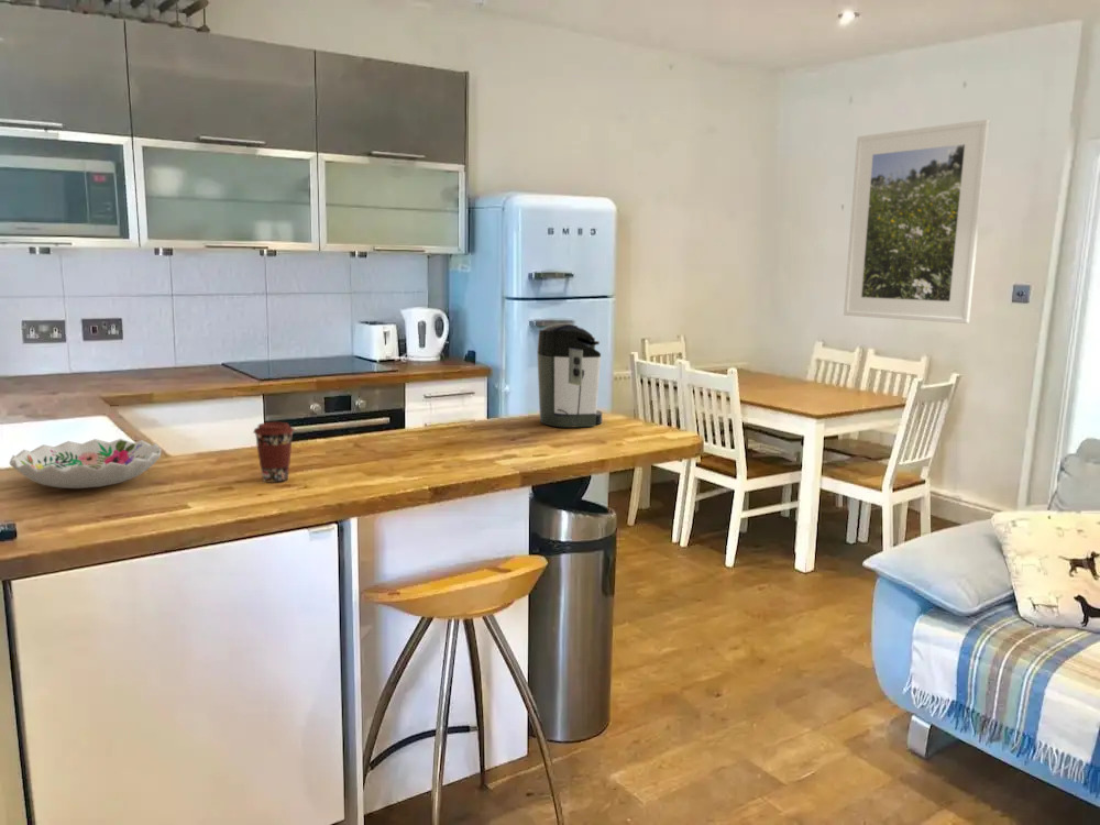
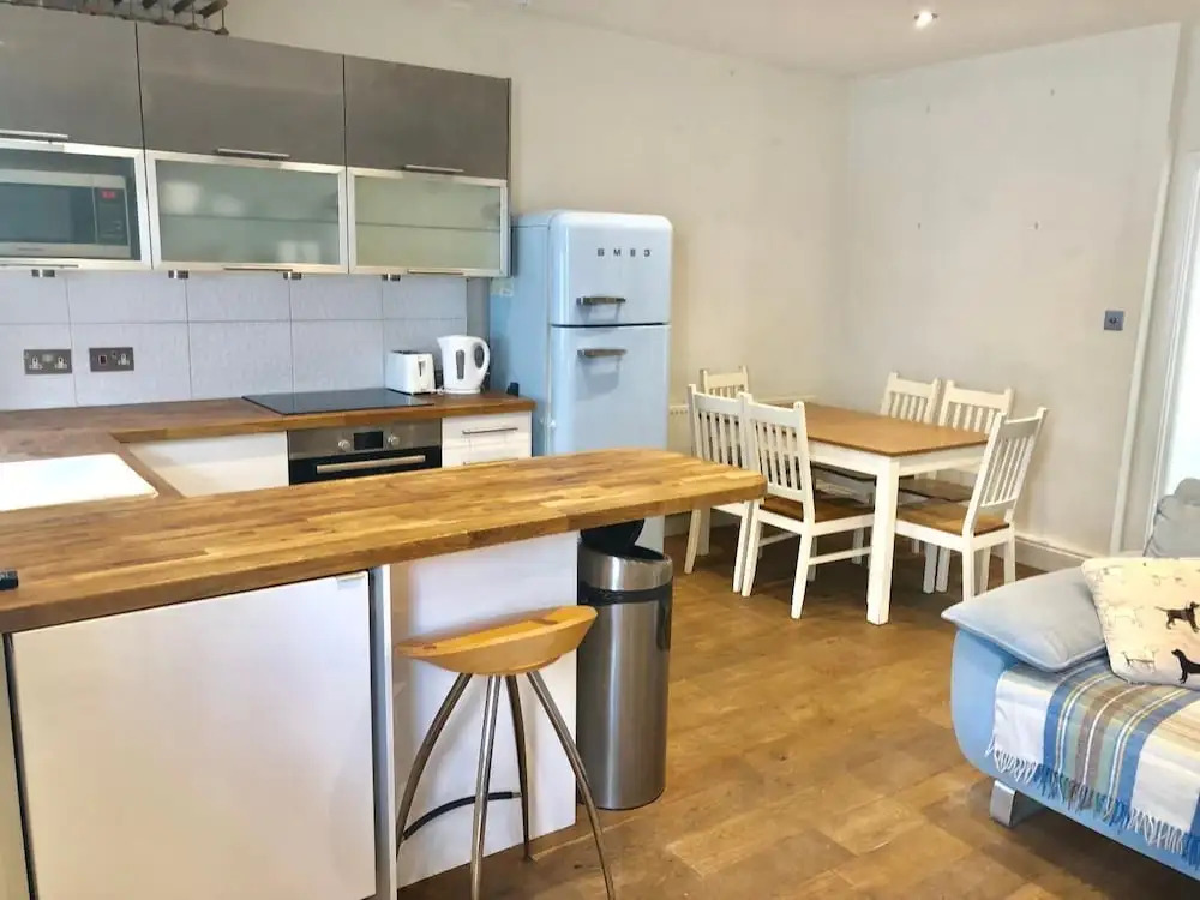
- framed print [843,118,991,324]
- coffee maker [536,322,603,429]
- coffee cup [252,421,295,483]
- decorative bowl [9,438,163,490]
